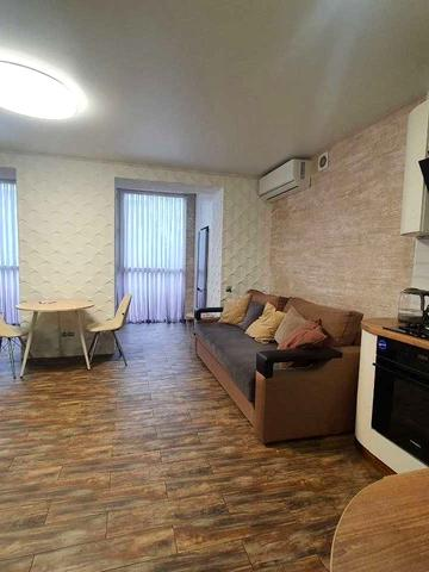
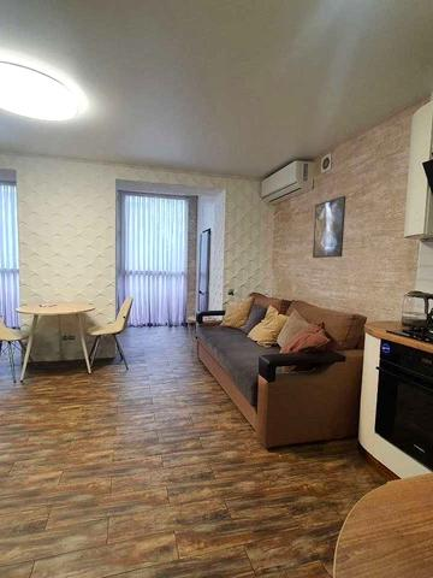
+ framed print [312,195,346,259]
